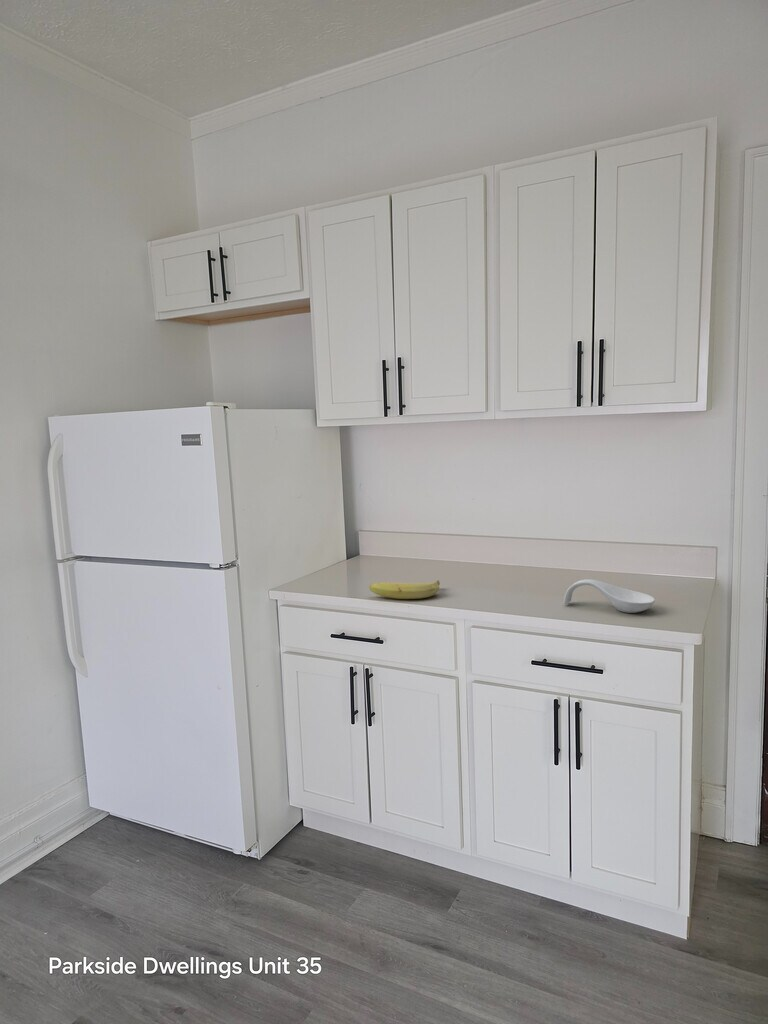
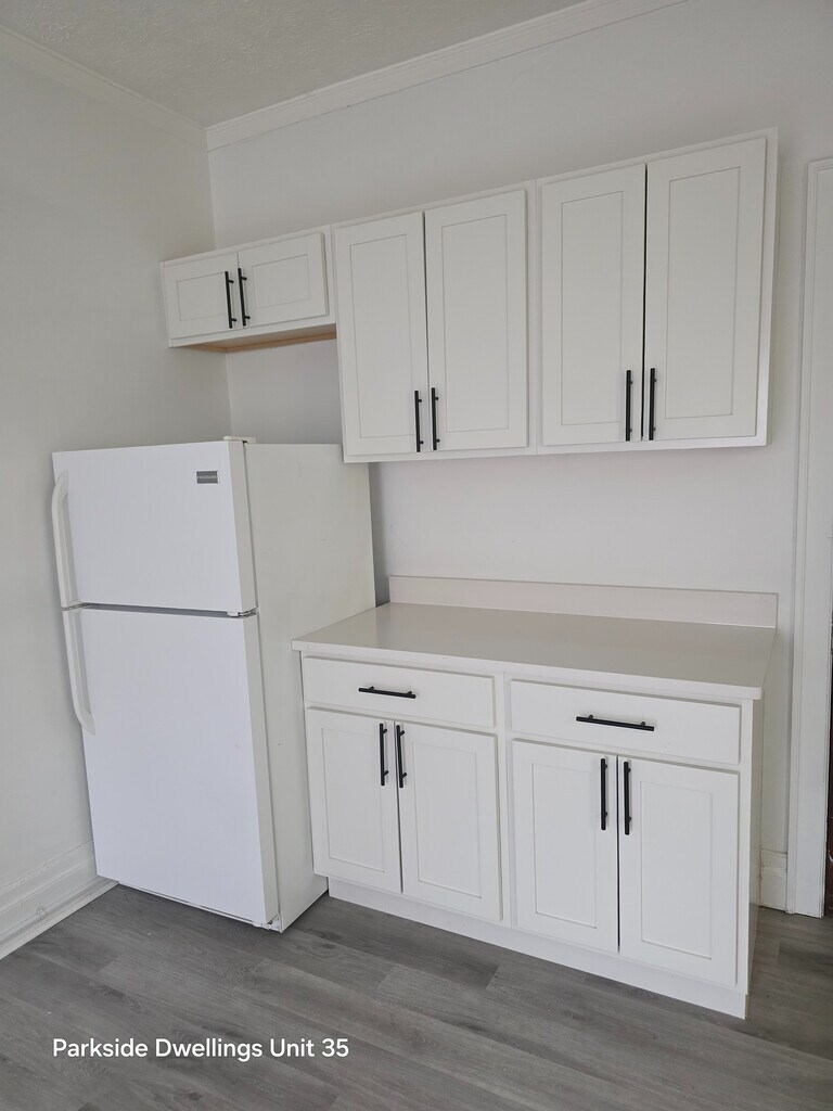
- fruit [369,580,441,600]
- spoon rest [563,578,656,614]
